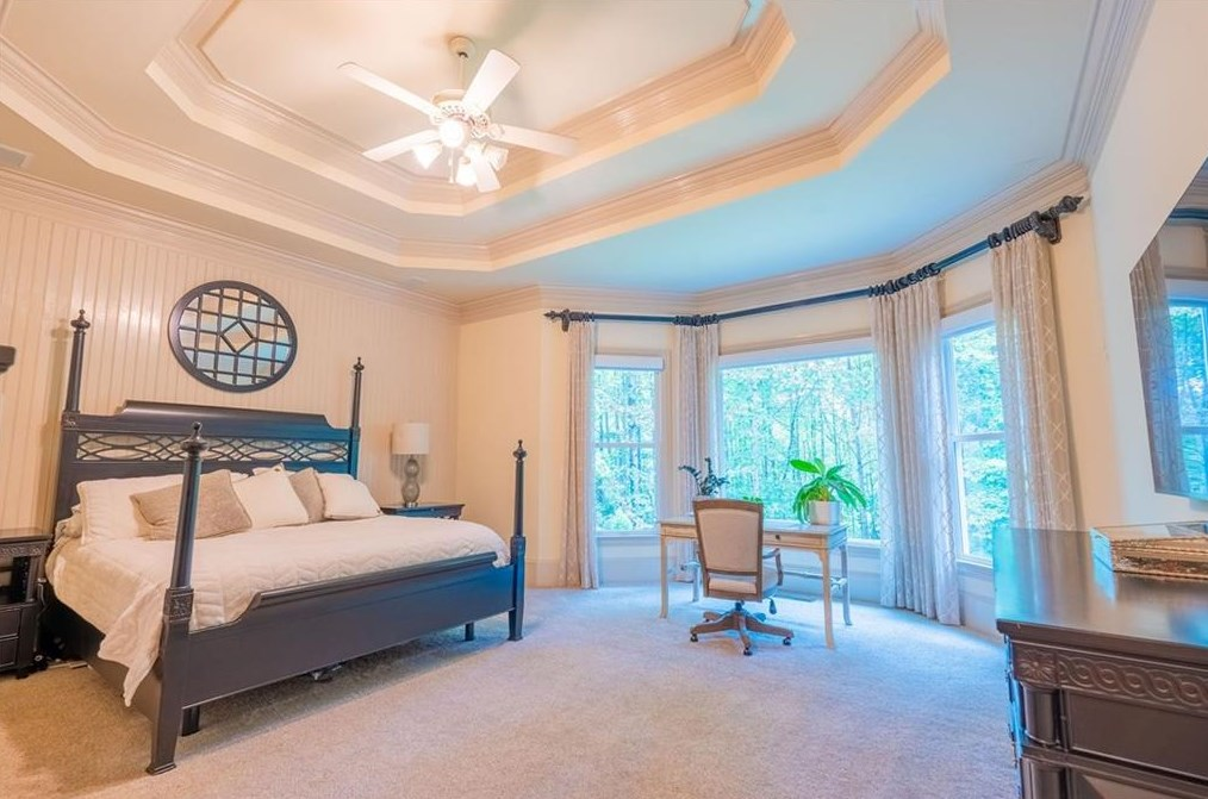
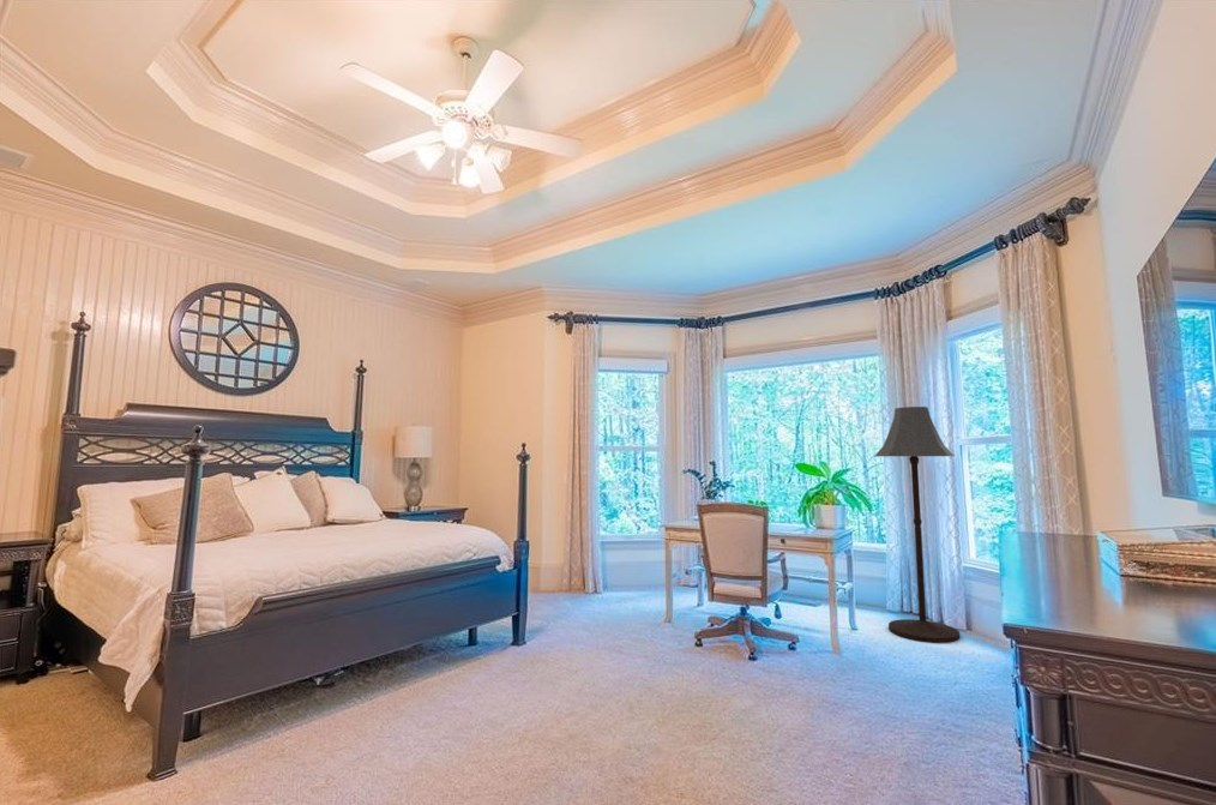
+ floor lamp [874,405,962,644]
